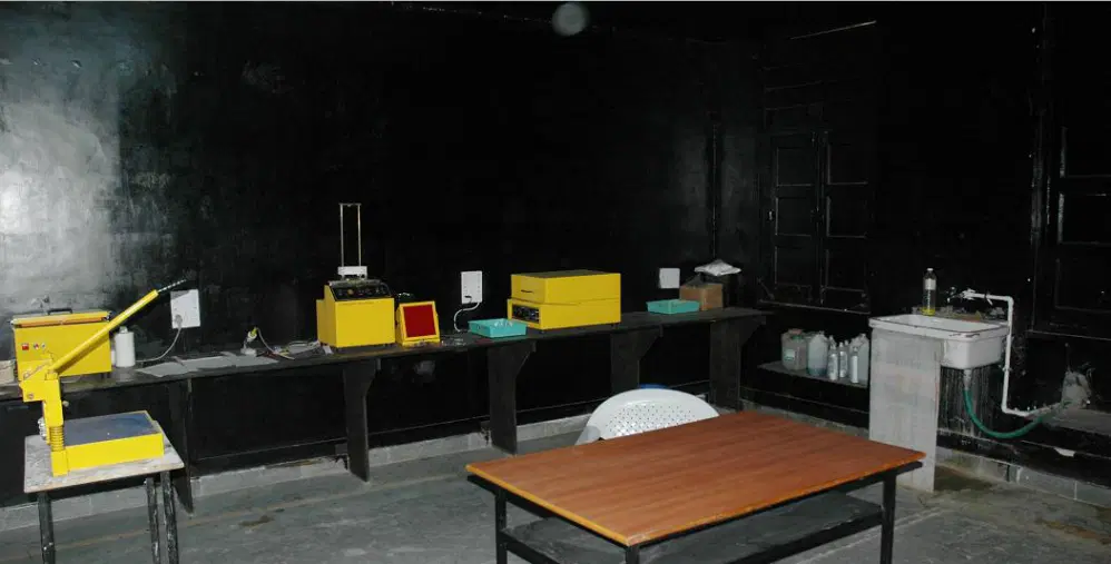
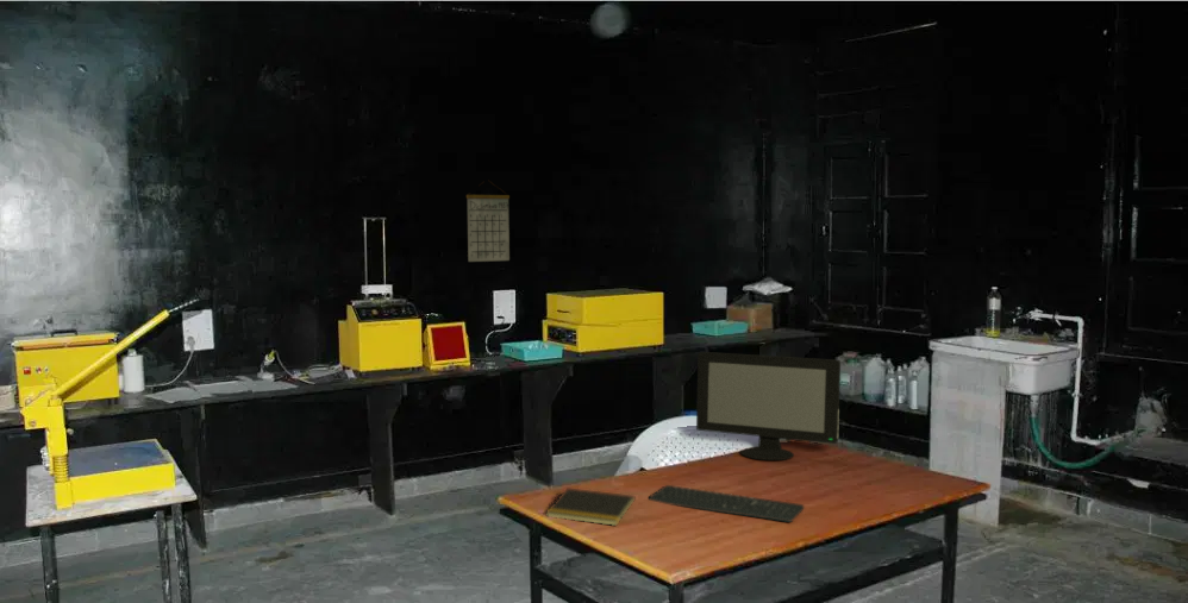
+ keyboard [648,484,806,523]
+ notepad [545,486,636,527]
+ computer monitor [695,351,842,461]
+ calendar [465,181,511,263]
